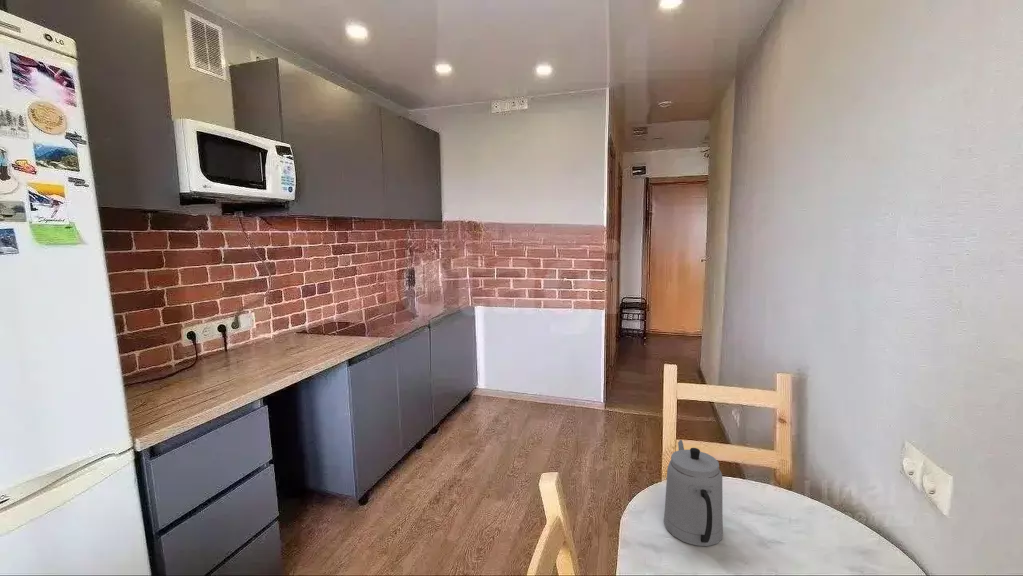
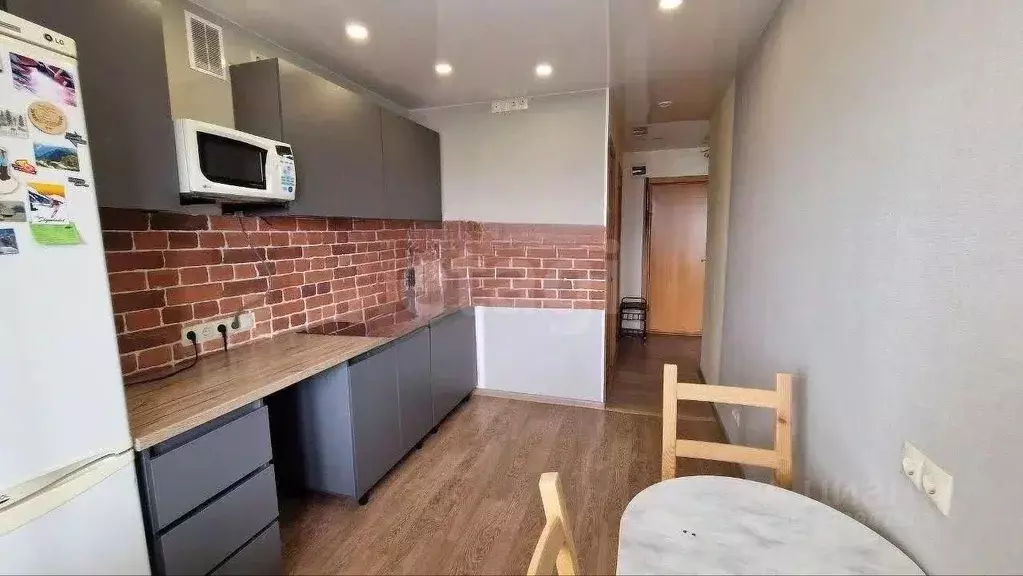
- teapot [663,439,724,547]
